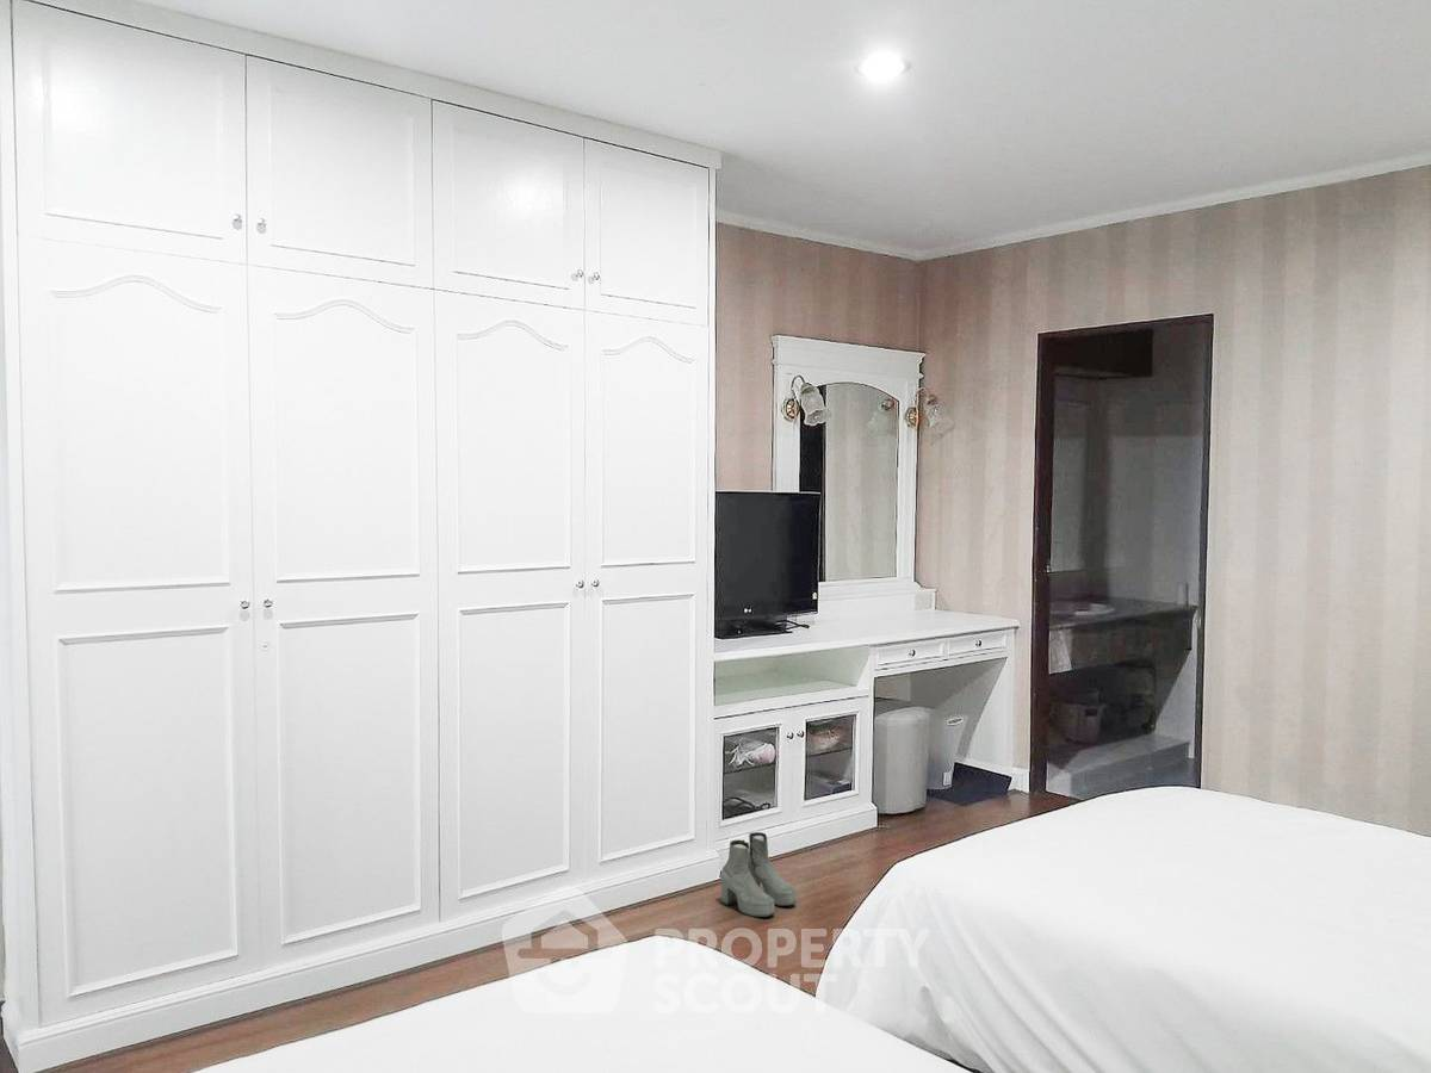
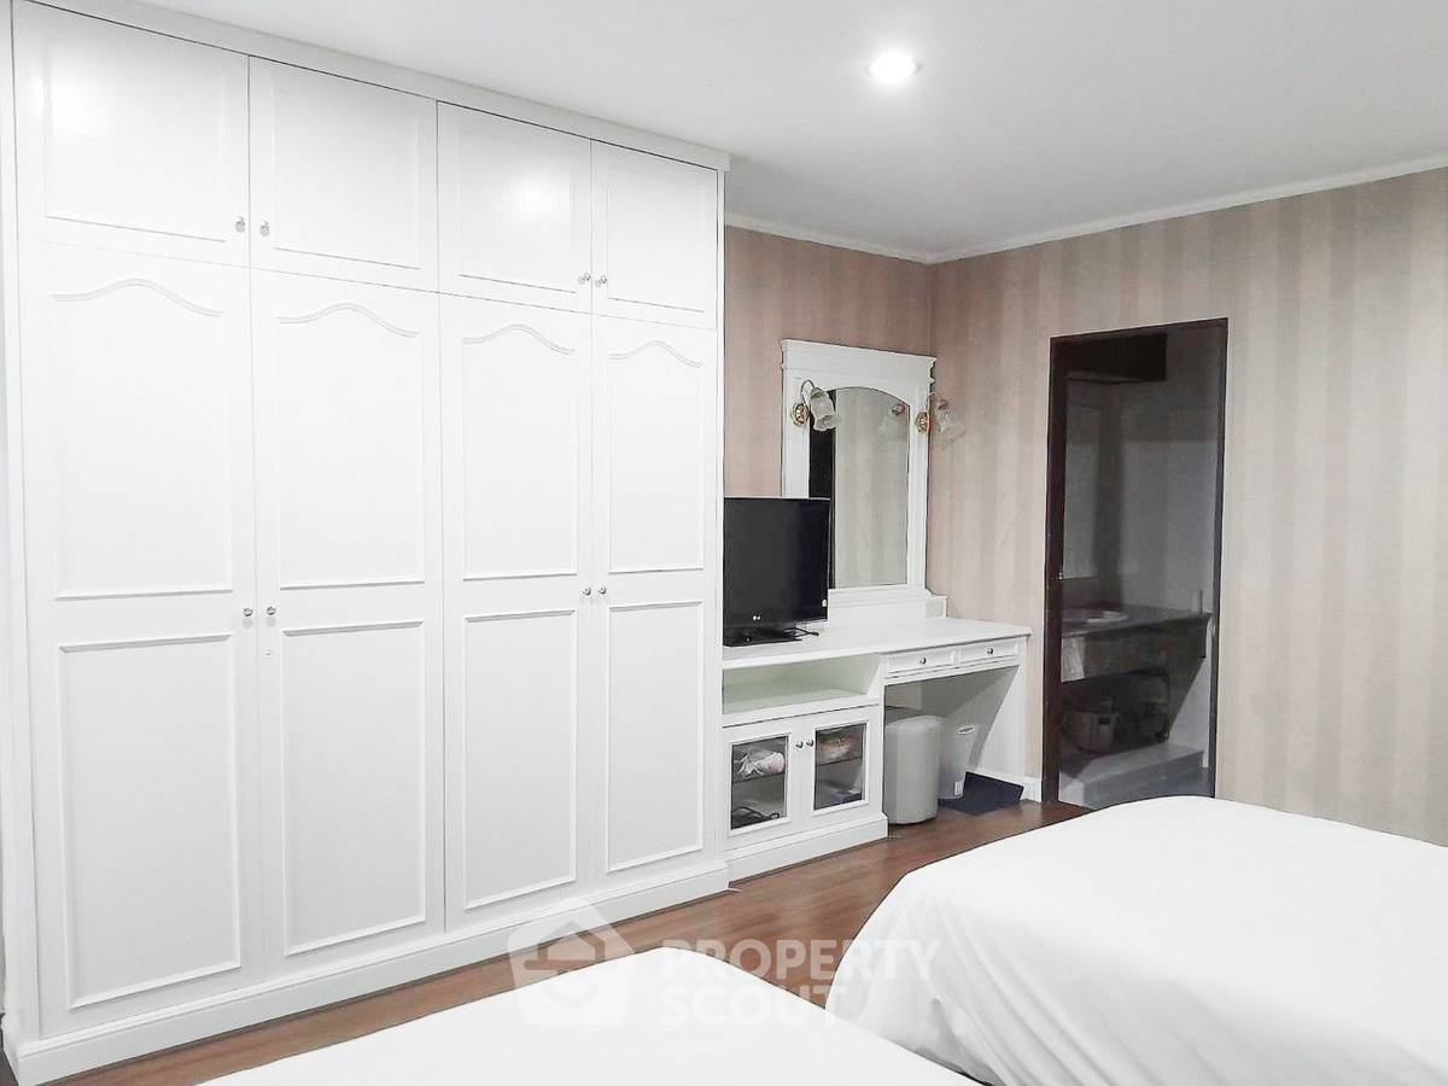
- boots [719,831,798,918]
